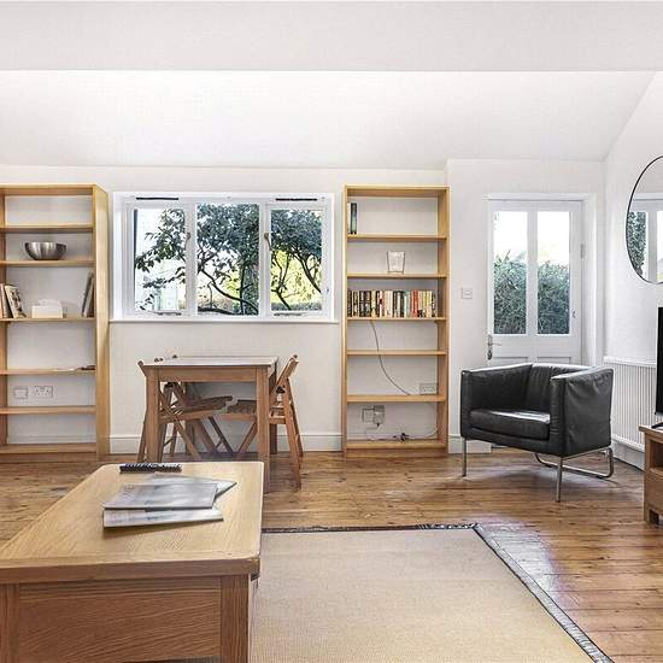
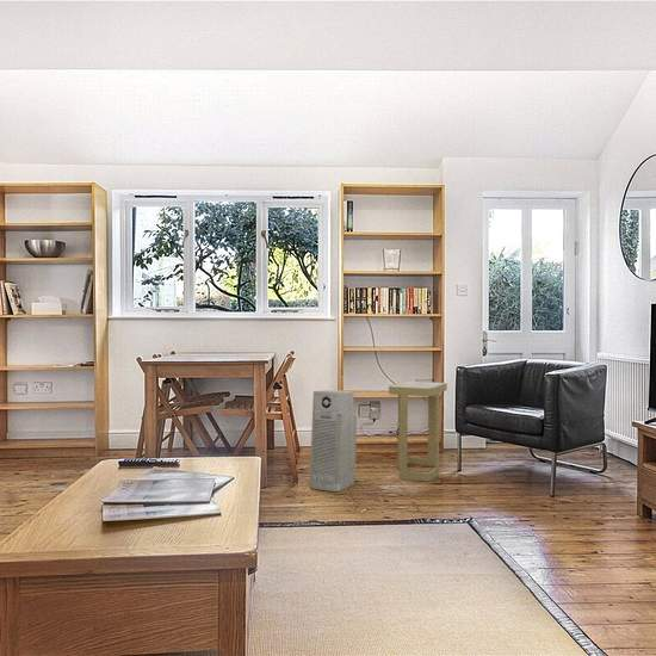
+ side table [388,380,448,482]
+ air purifier [308,389,358,493]
